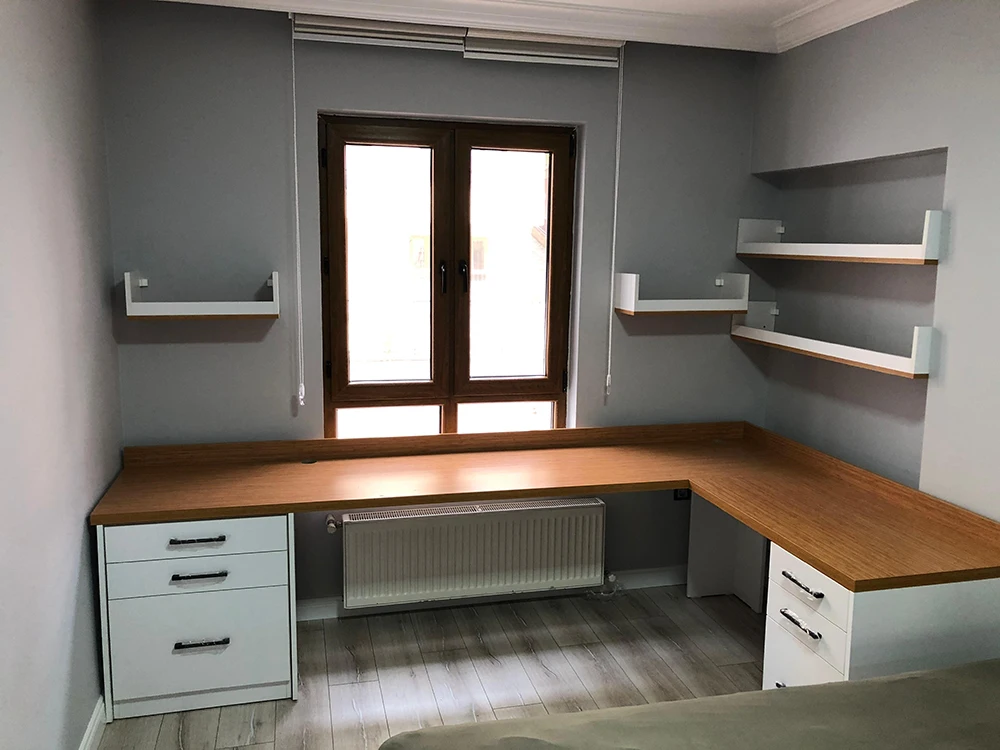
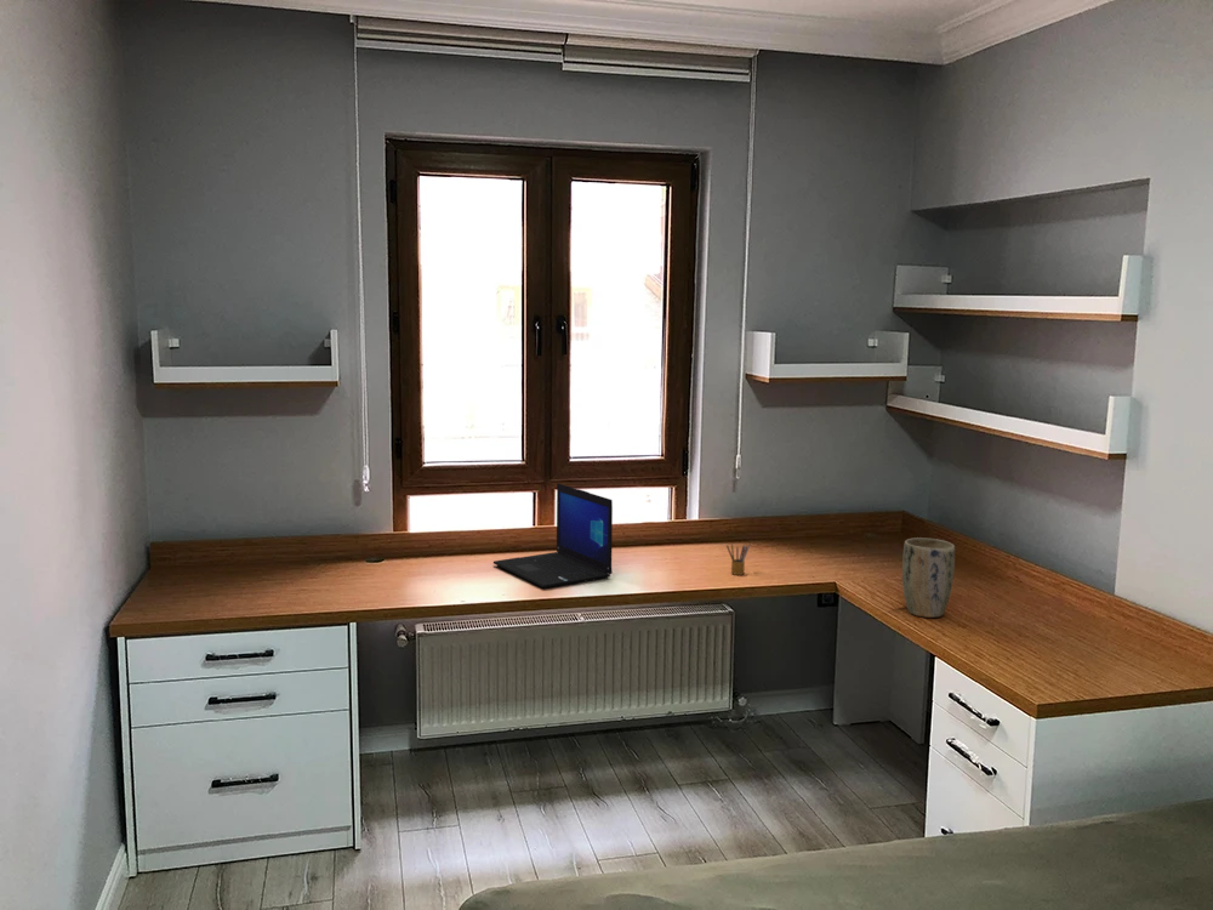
+ plant pot [901,536,956,619]
+ pencil box [725,542,752,576]
+ laptop [492,482,614,588]
